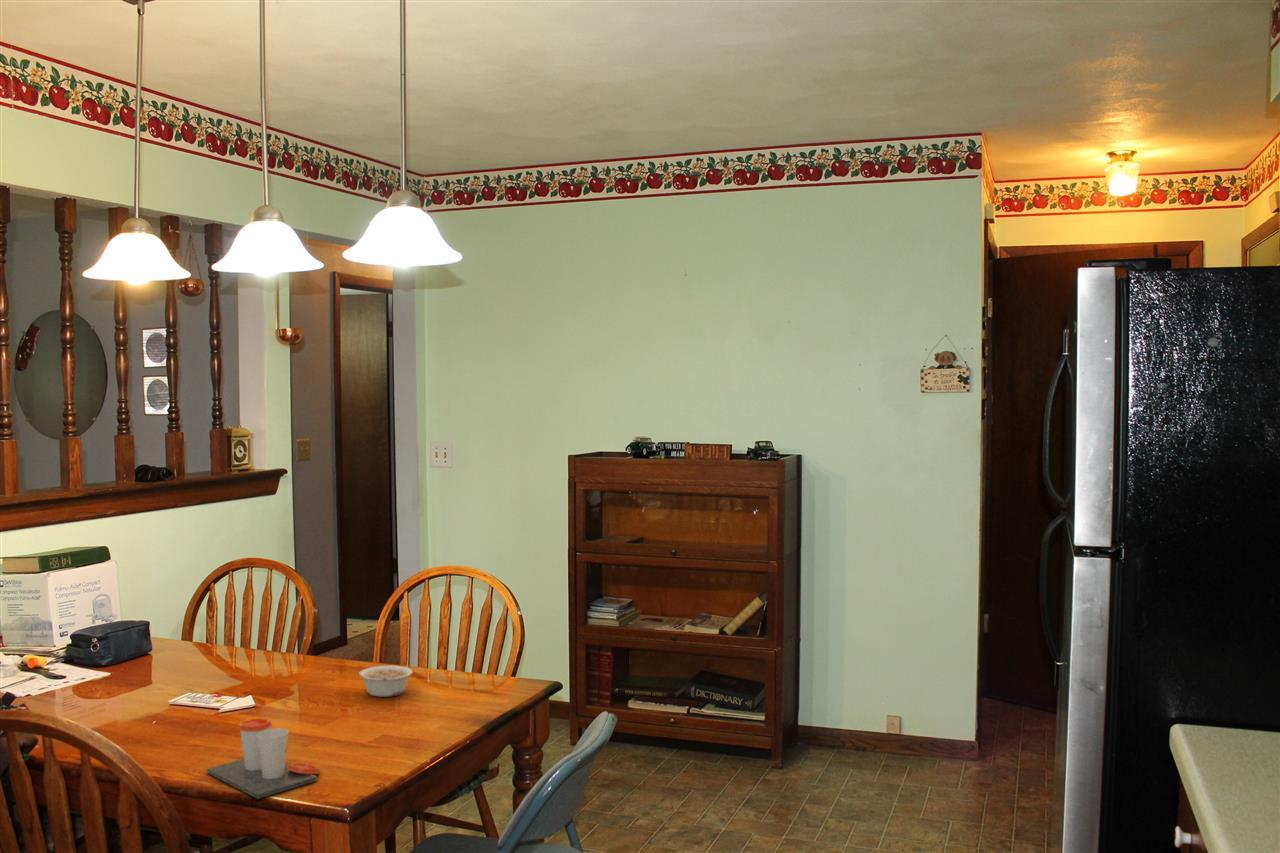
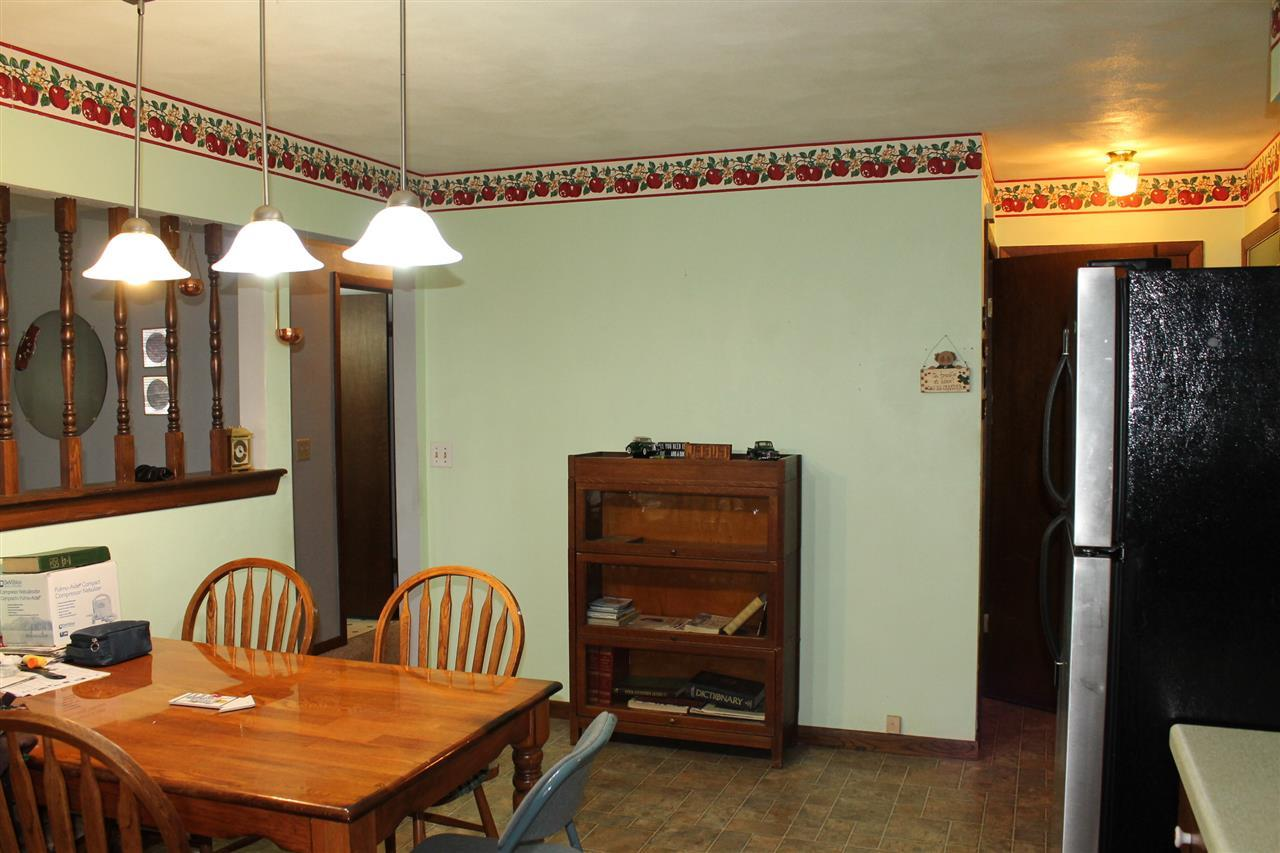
- legume [358,664,414,698]
- cup [205,717,321,800]
